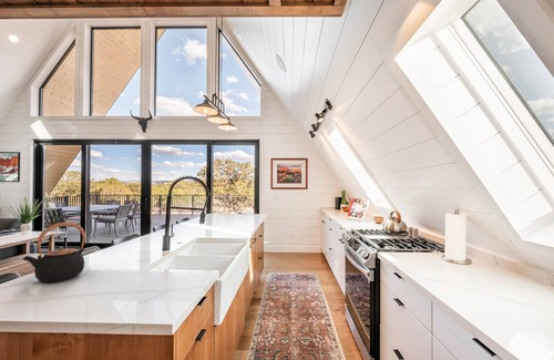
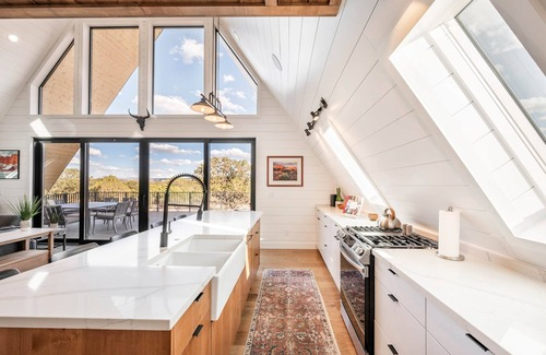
- teapot [22,222,86,284]
